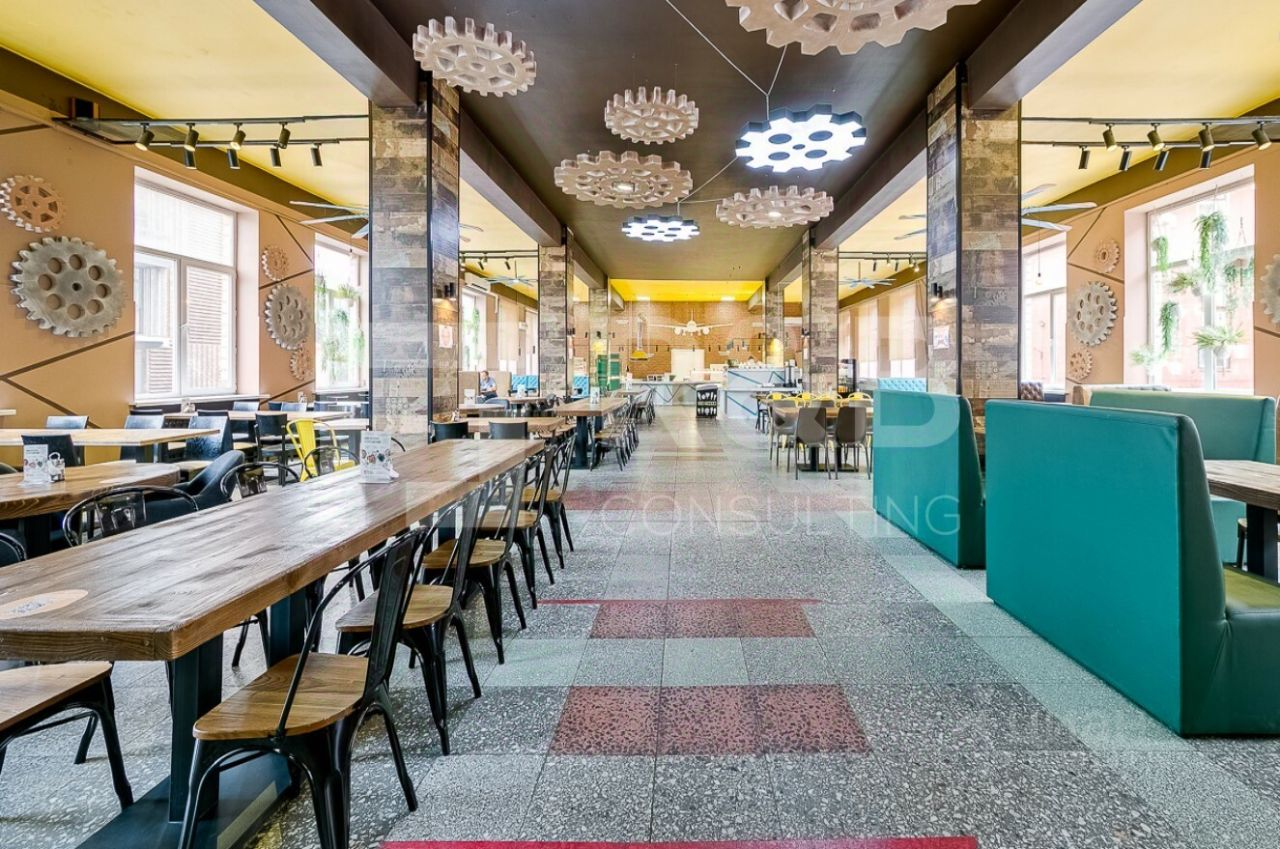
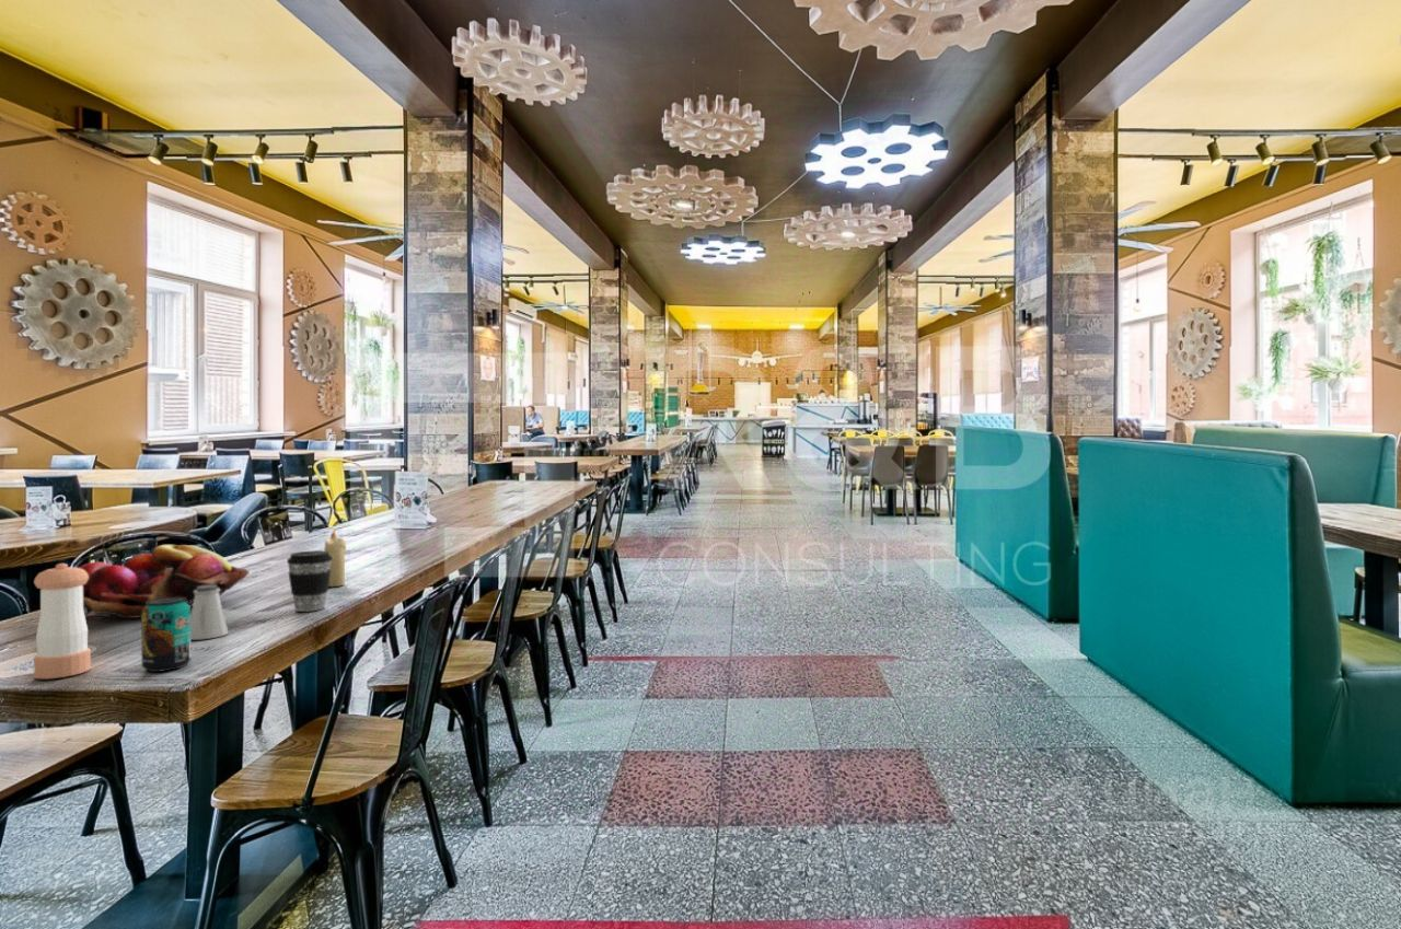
+ candle [323,530,347,588]
+ beverage can [140,597,193,673]
+ pepper shaker [33,562,92,680]
+ coffee cup [286,549,333,613]
+ fruit basket [78,544,251,619]
+ saltshaker [190,585,230,641]
